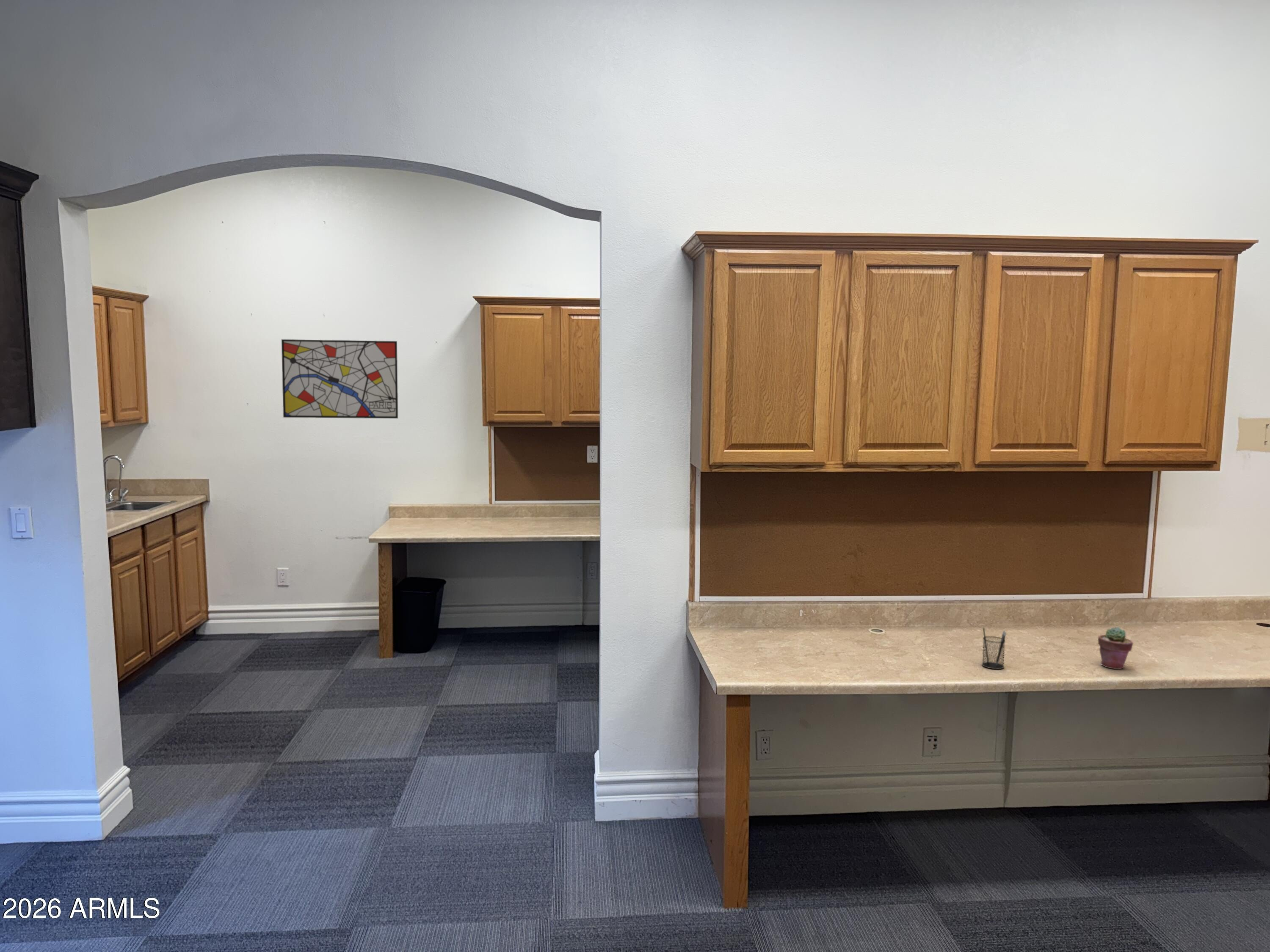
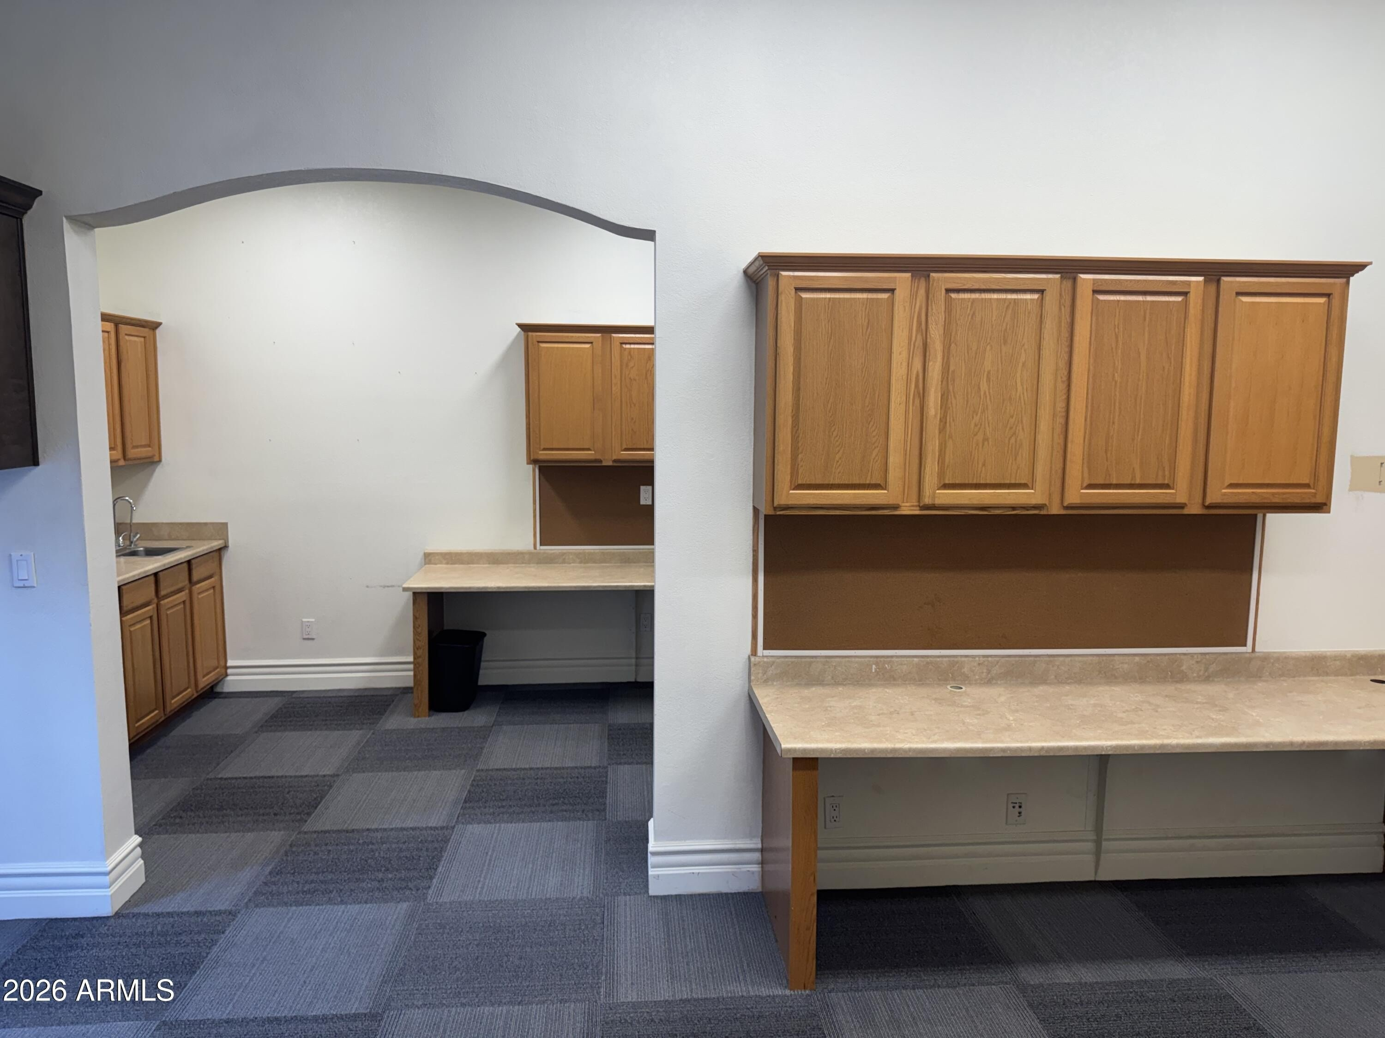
- wall art [281,339,398,419]
- potted succulent [1097,627,1133,669]
- pencil holder [981,625,1007,669]
